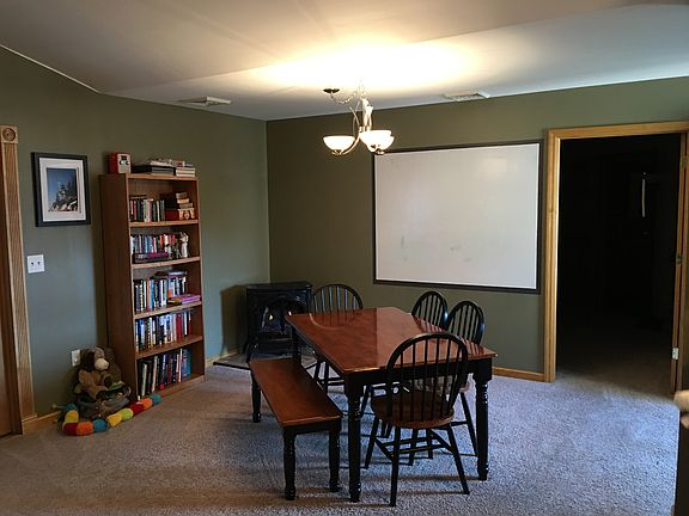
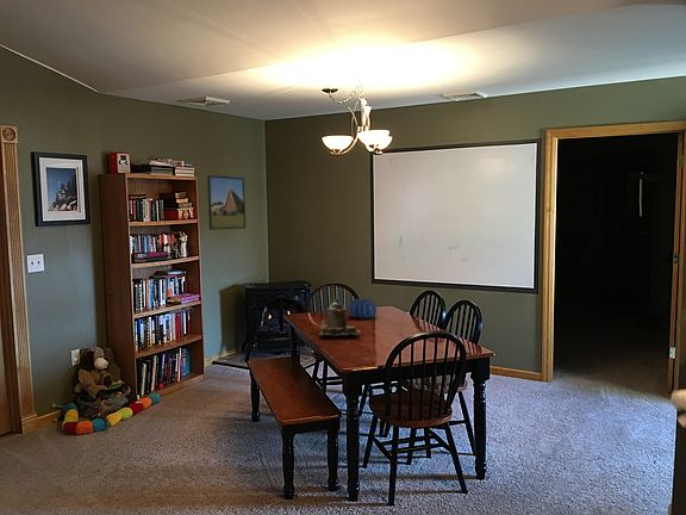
+ teapot [318,298,361,339]
+ decorative bowl [348,298,378,319]
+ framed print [206,174,247,231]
